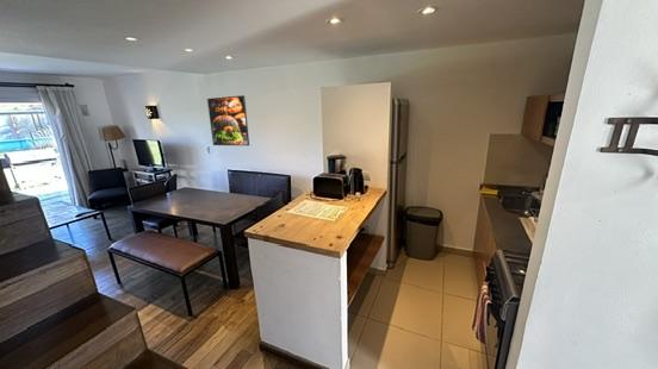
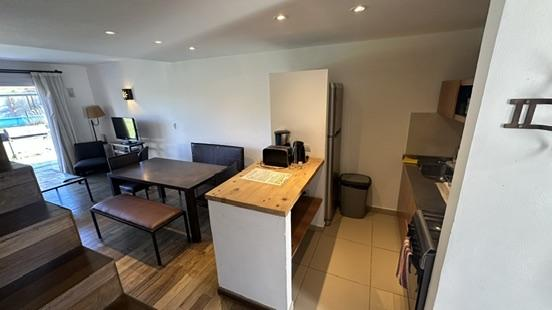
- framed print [206,94,250,146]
